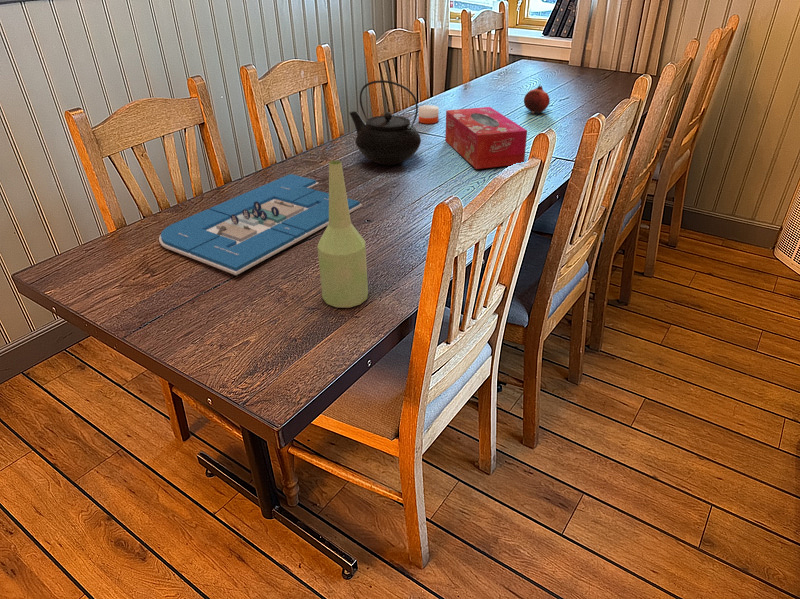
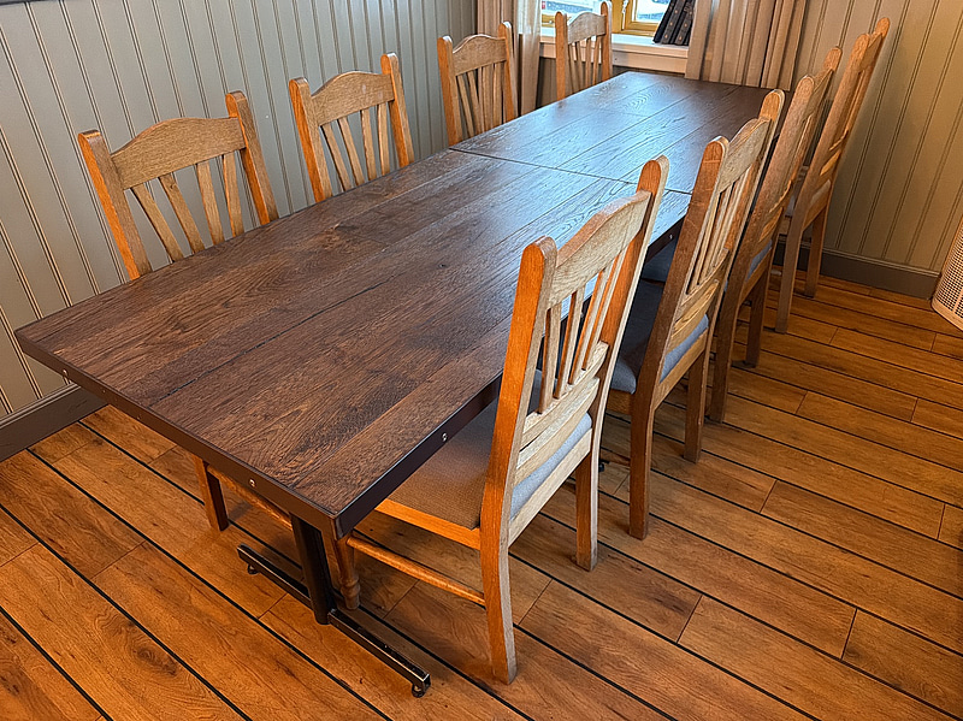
- candle [418,104,440,125]
- fruit [523,84,551,115]
- teapot [348,79,422,166]
- tissue box [444,106,528,170]
- bottle [316,159,369,309]
- board game [158,173,363,276]
